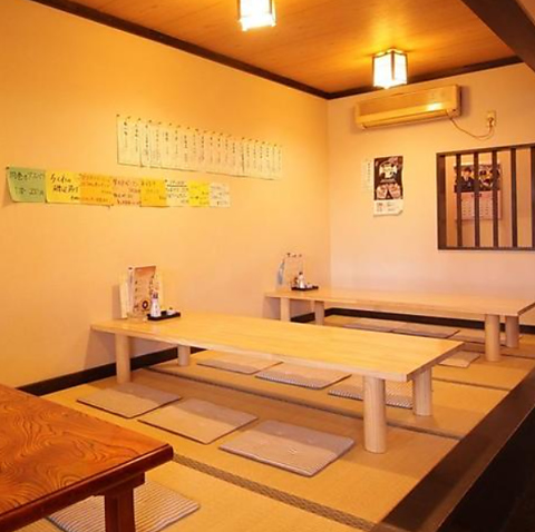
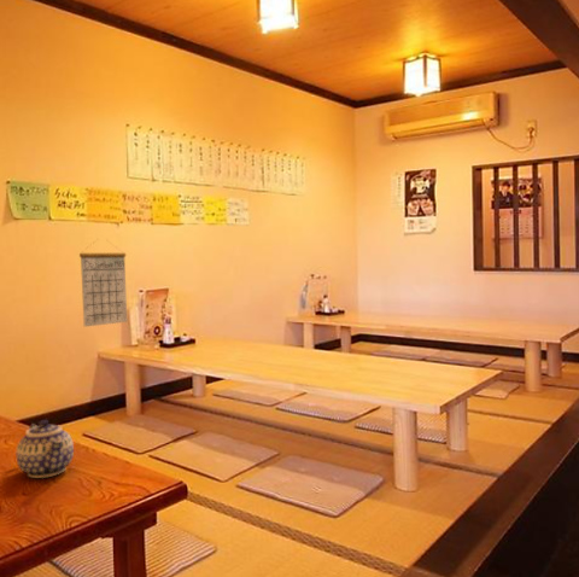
+ teapot [16,419,75,479]
+ calendar [78,239,128,328]
